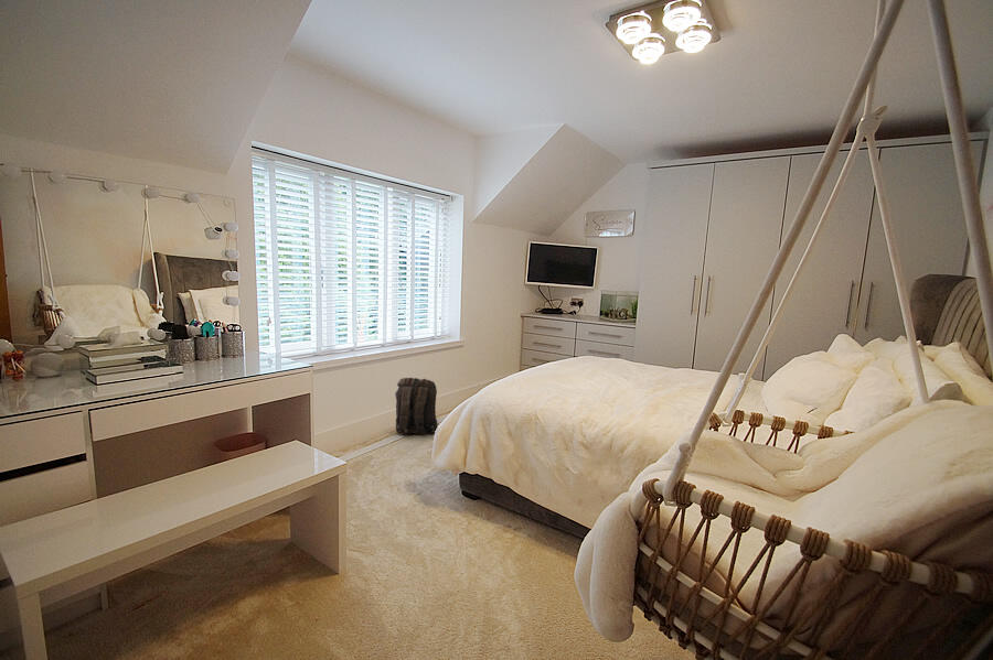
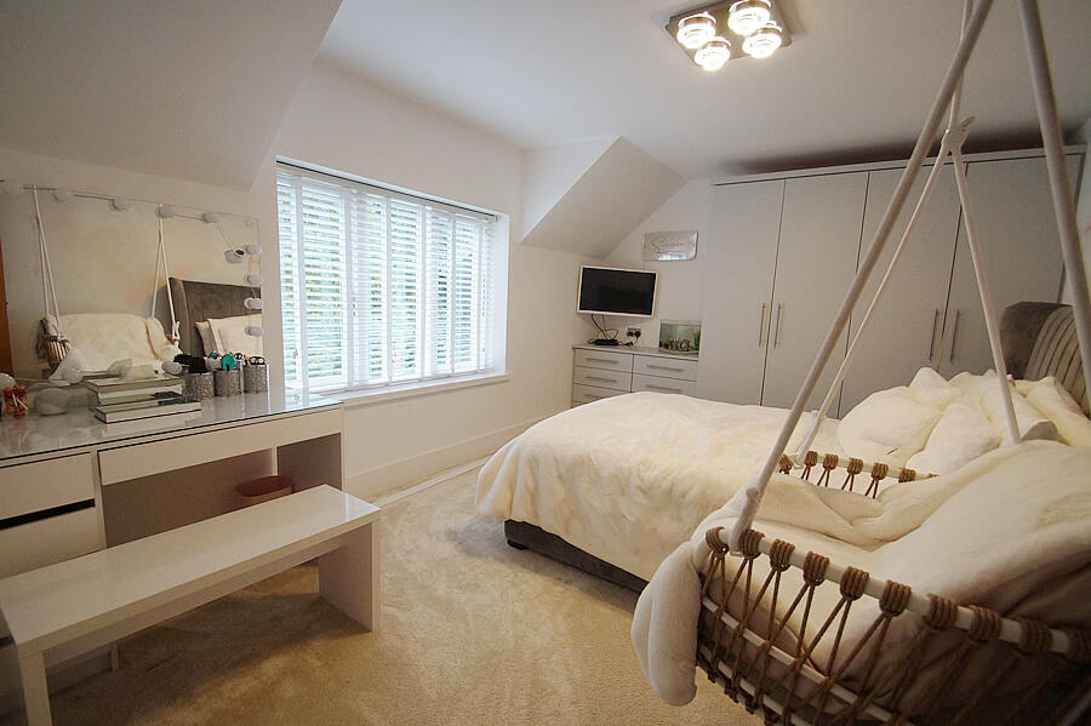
- backpack [394,377,438,436]
